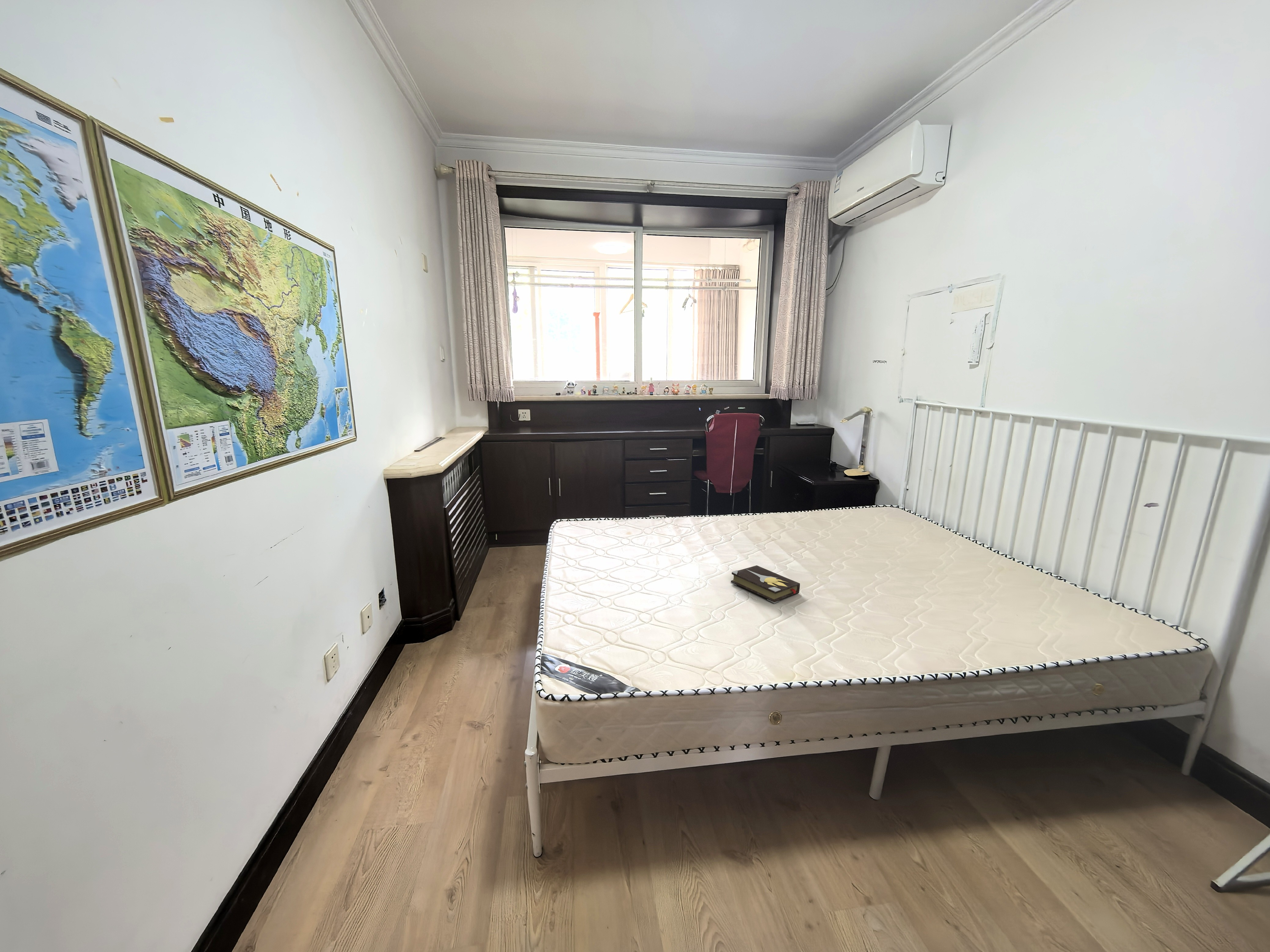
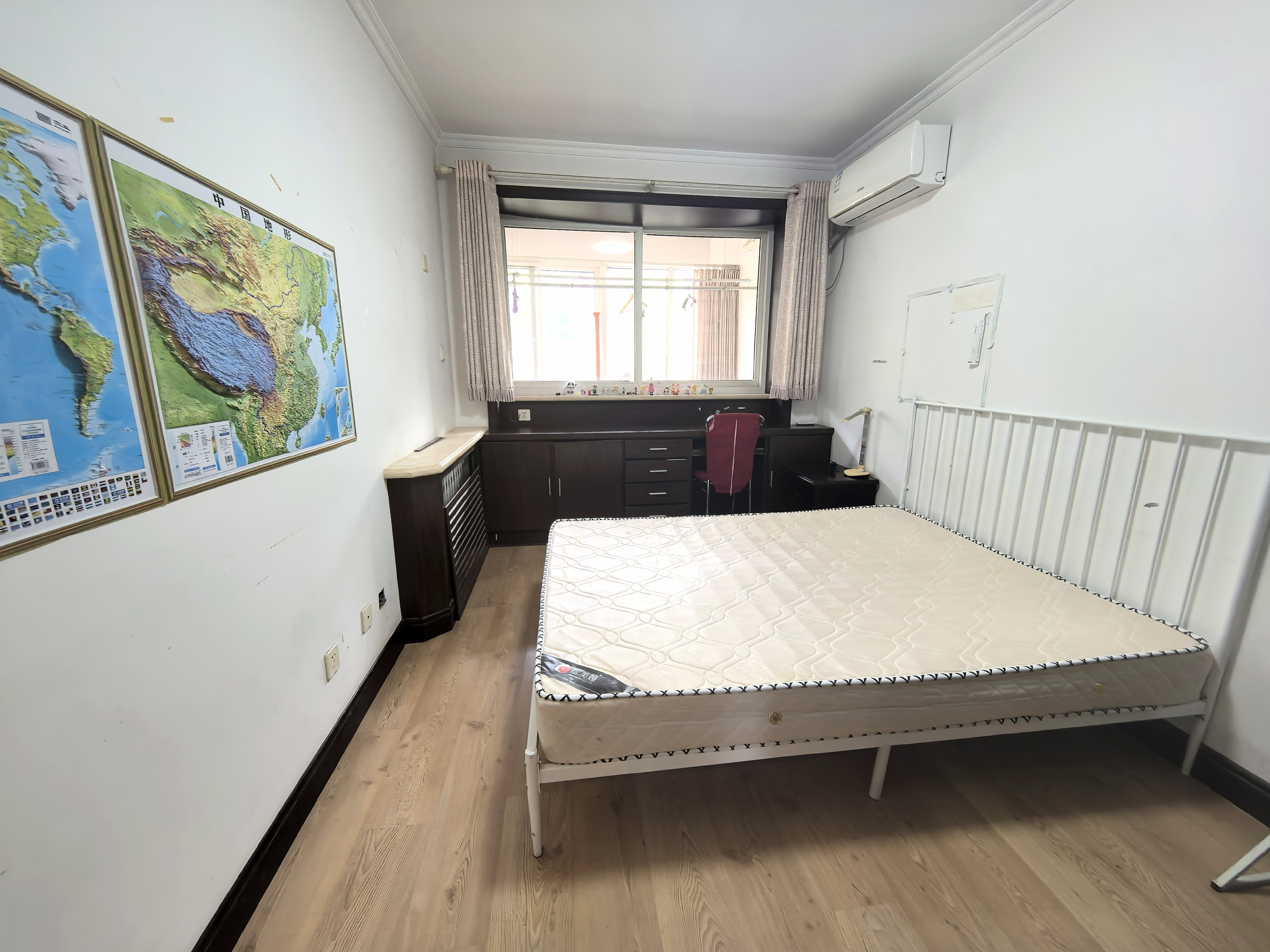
- hardback book [730,565,800,604]
